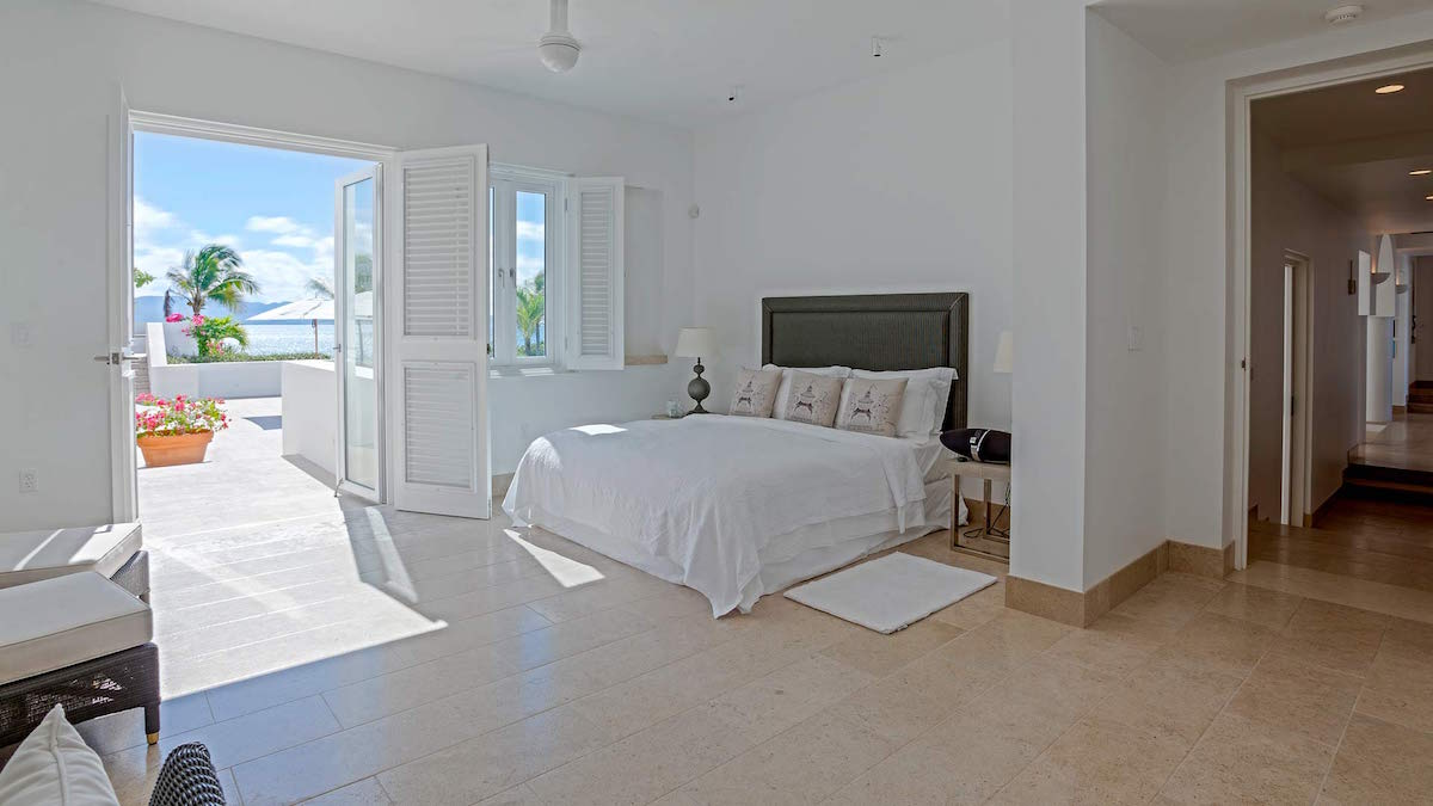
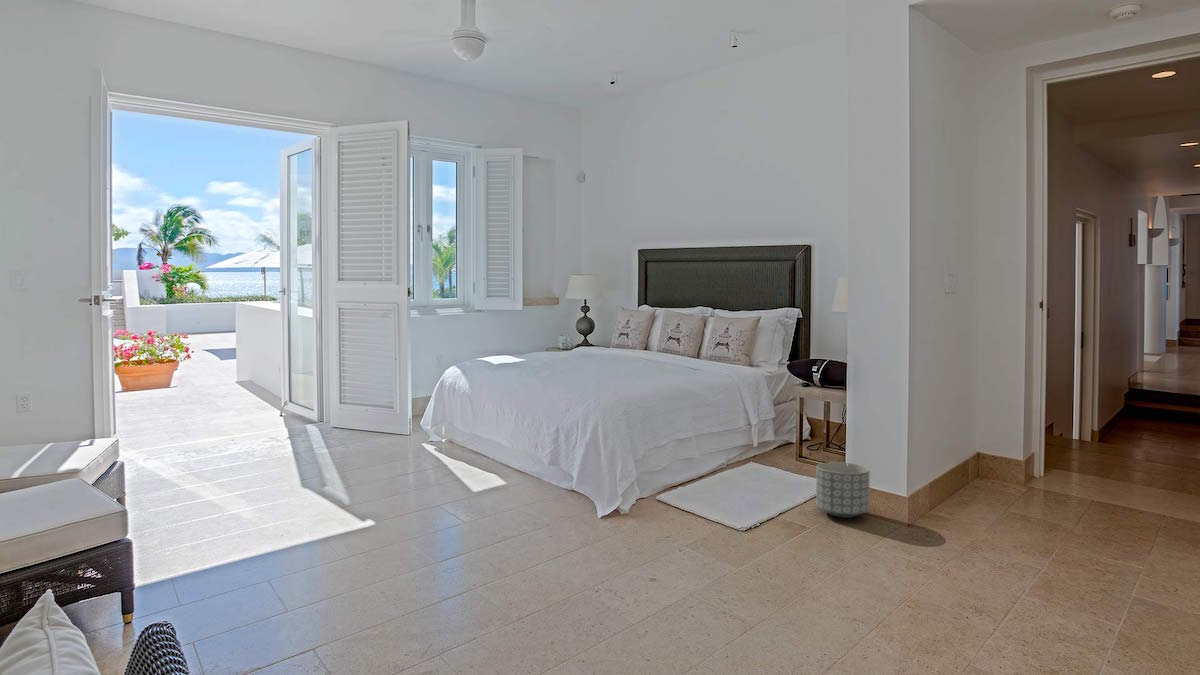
+ planter [815,461,871,519]
